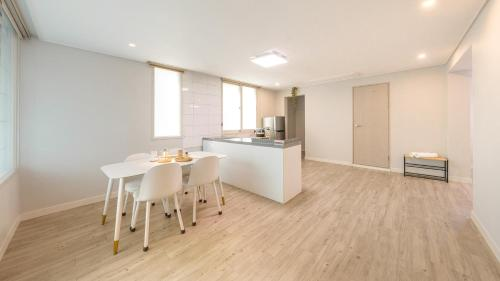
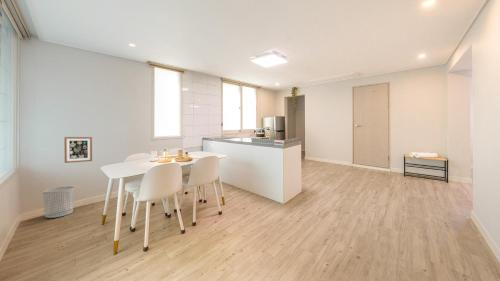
+ waste bin [42,186,75,219]
+ wall art [63,136,93,164]
